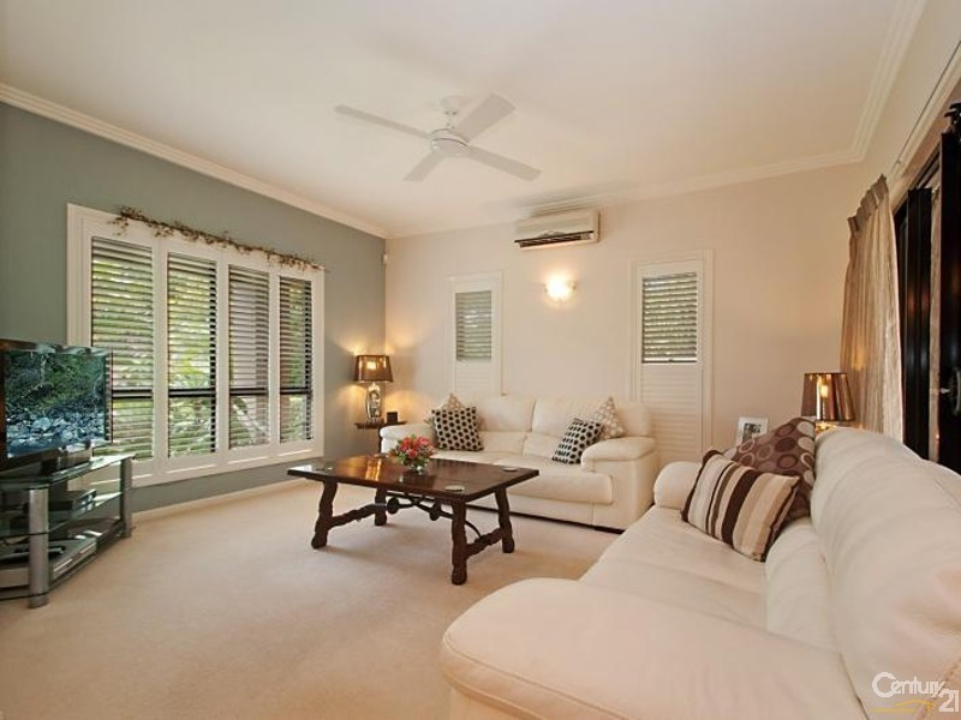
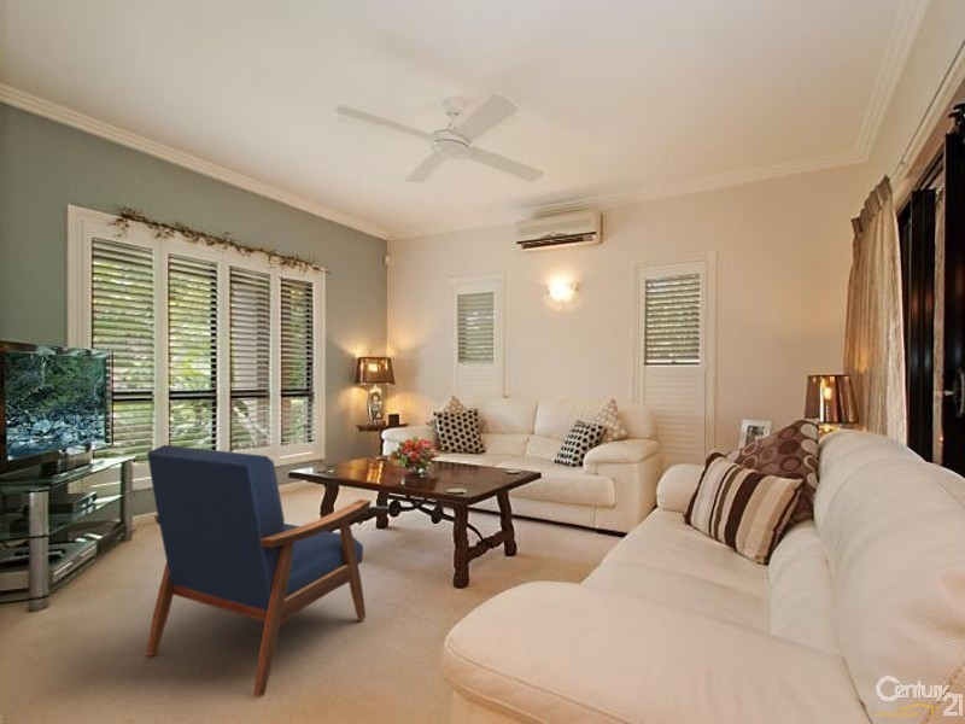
+ armchair [145,444,373,699]
